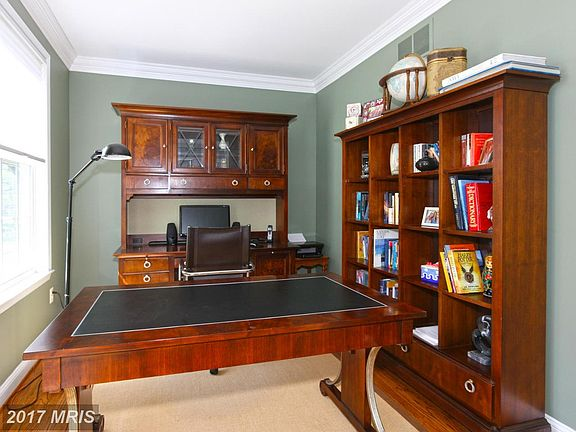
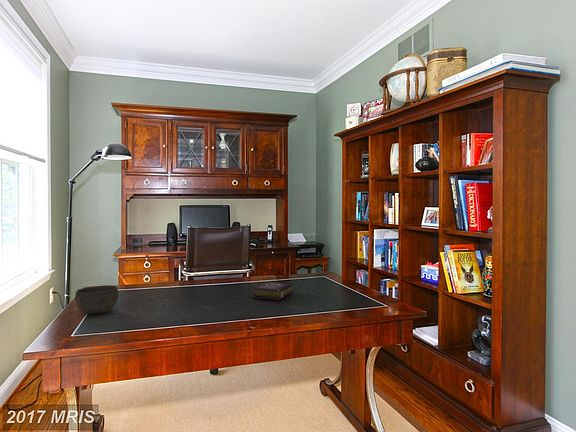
+ book [251,282,293,301]
+ bowl [74,284,119,315]
